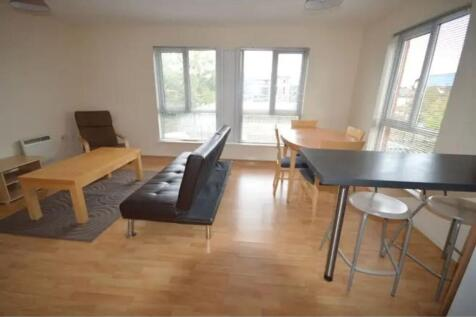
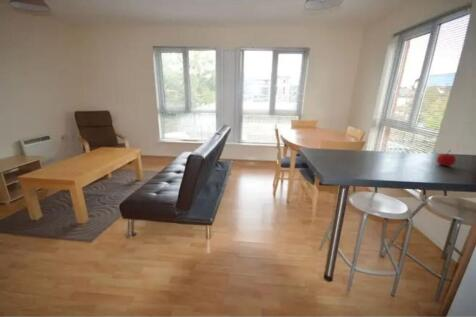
+ fruit [436,149,457,167]
